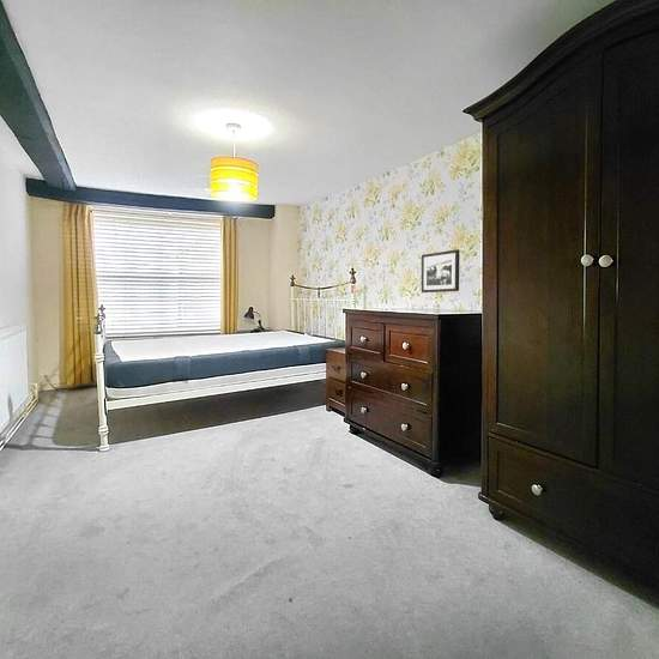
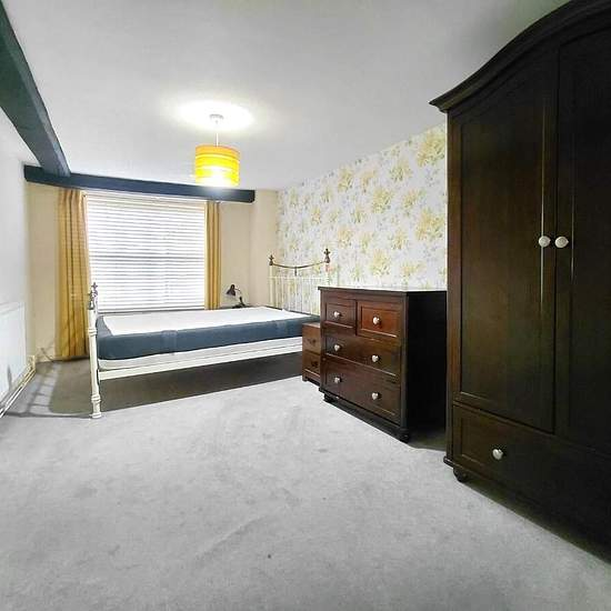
- picture frame [421,248,460,294]
